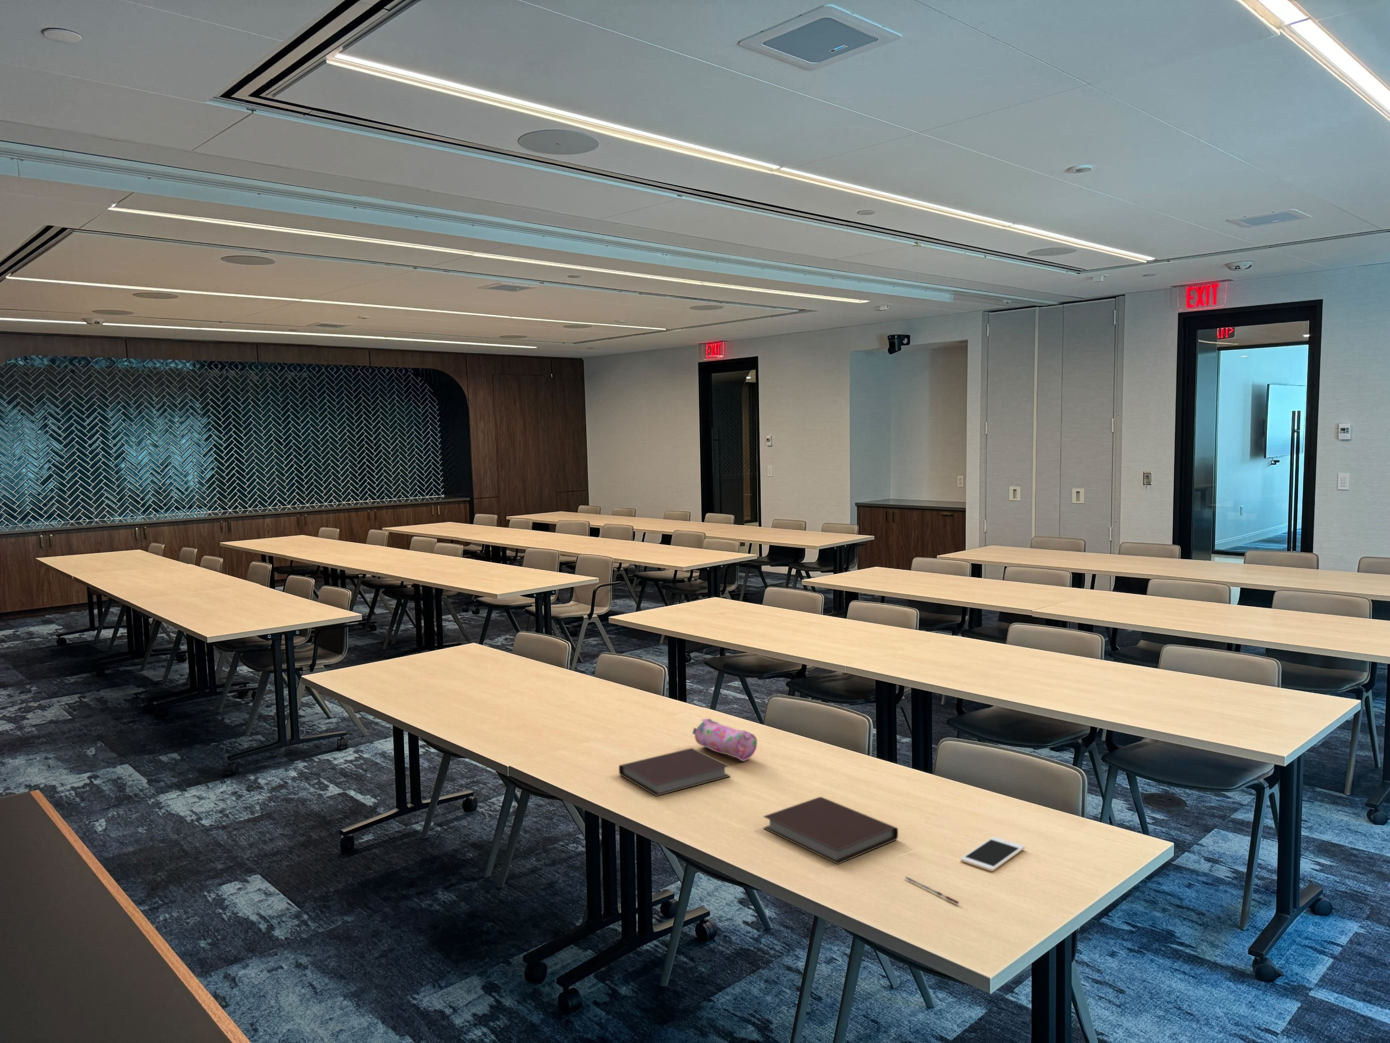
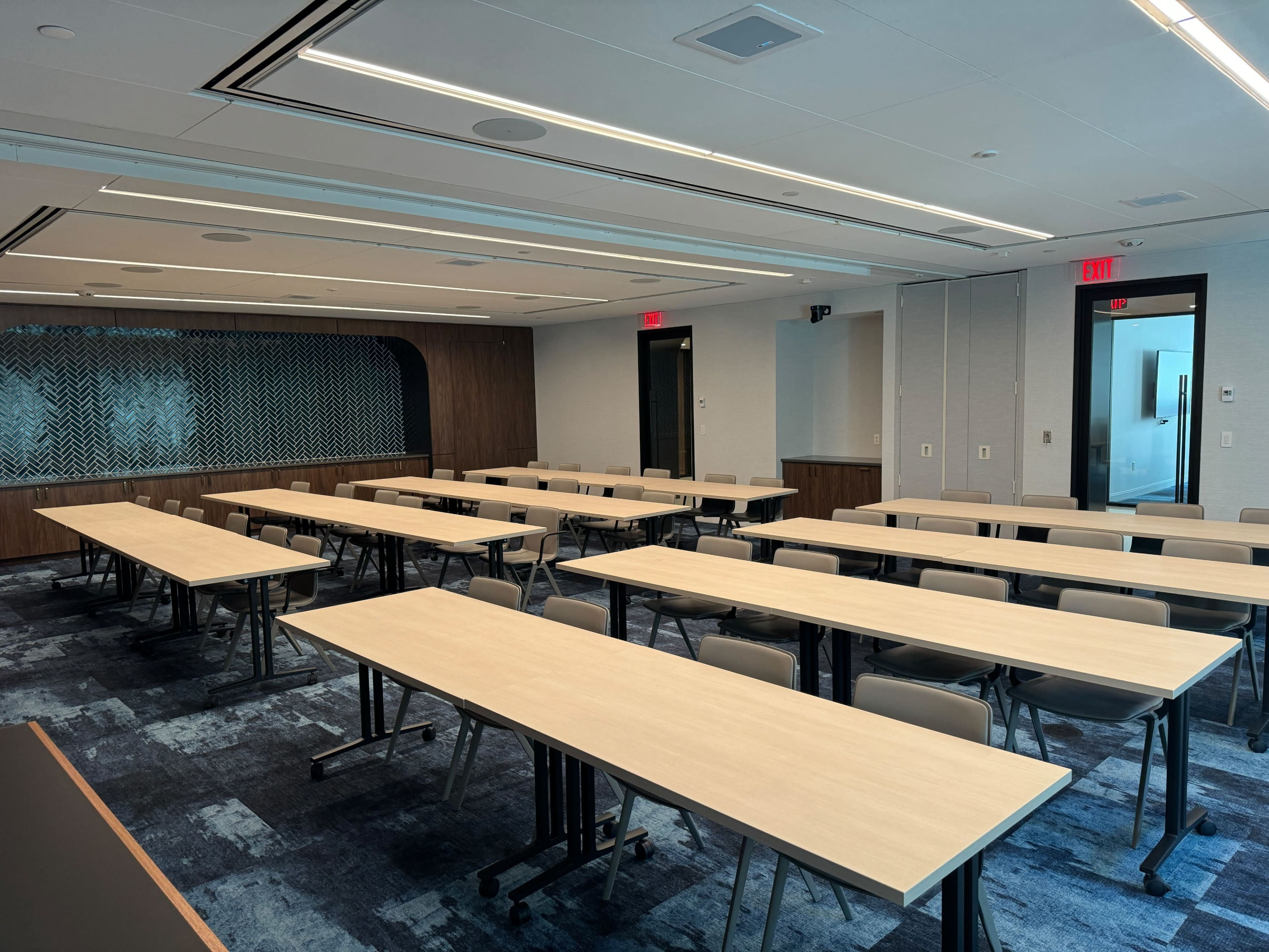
- pencil case [692,719,758,761]
- notebook [762,796,898,864]
- notebook [619,747,732,796]
- cell phone [961,836,1025,872]
- pen [905,876,960,904]
